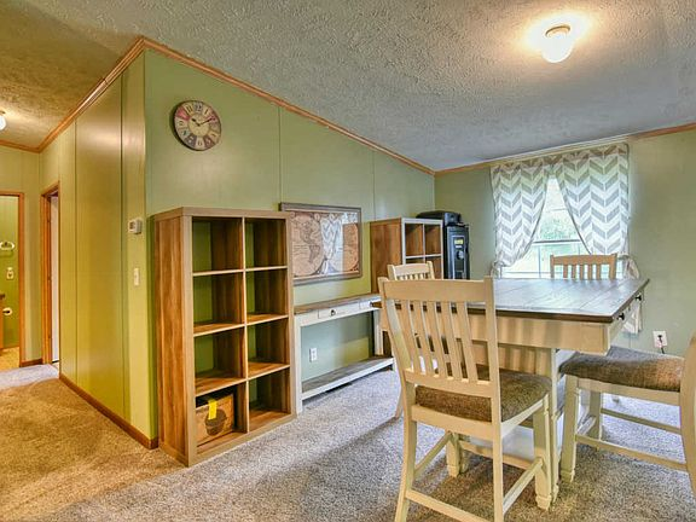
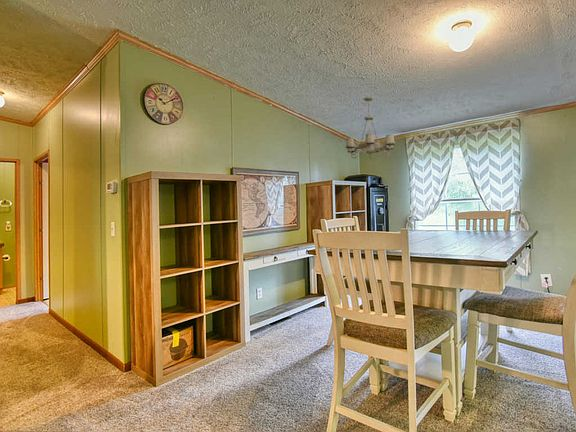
+ chandelier [345,96,396,160]
